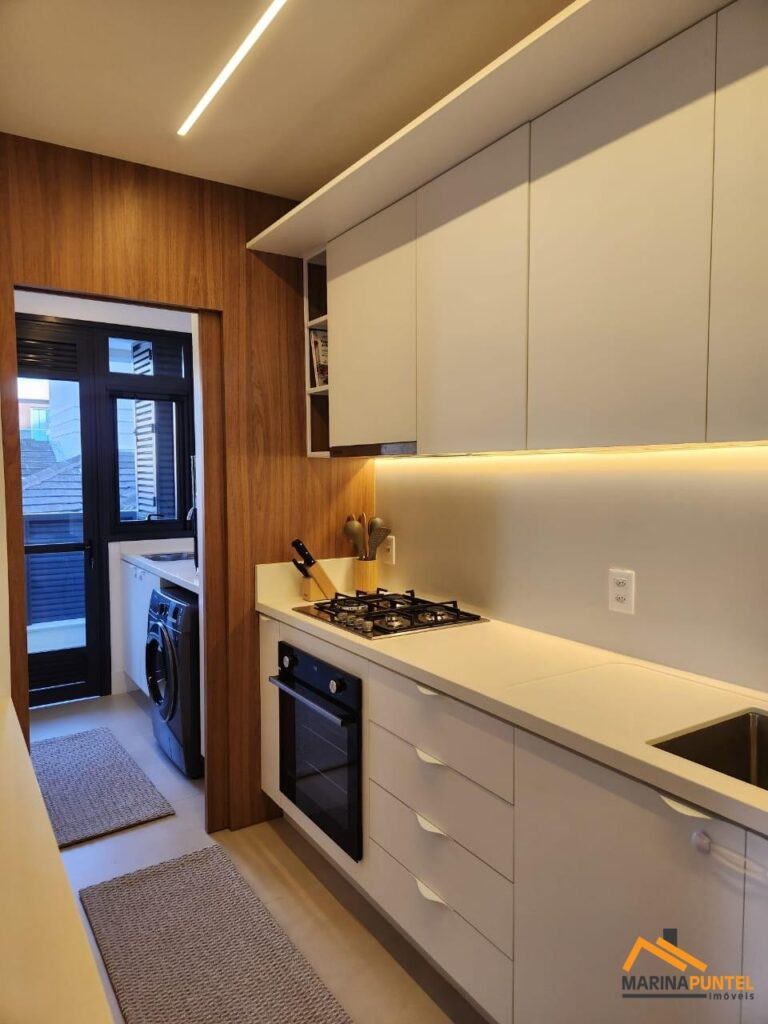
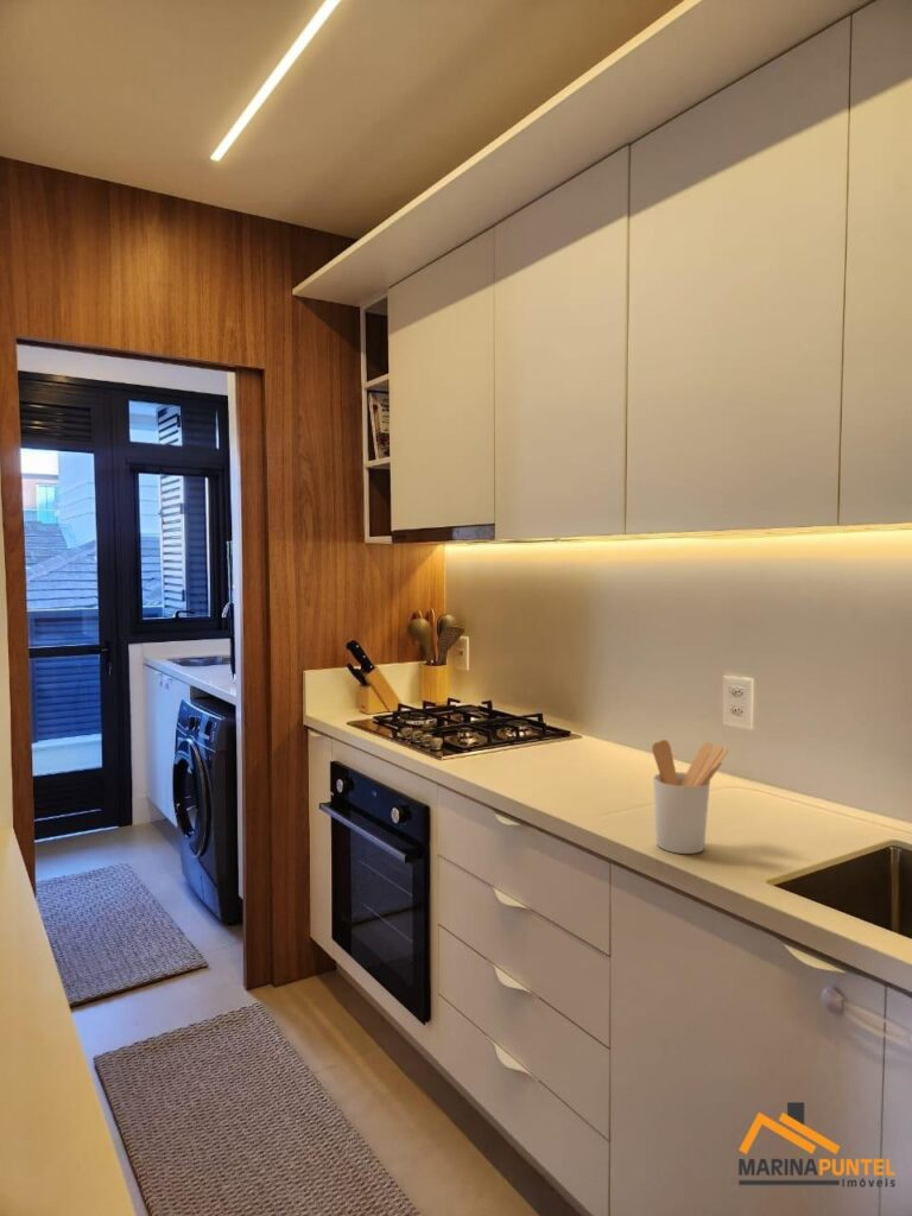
+ utensil holder [651,739,729,855]
